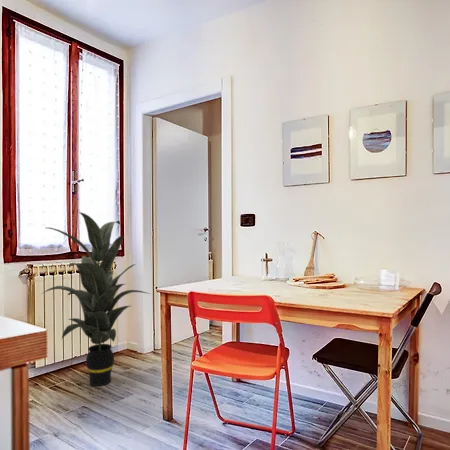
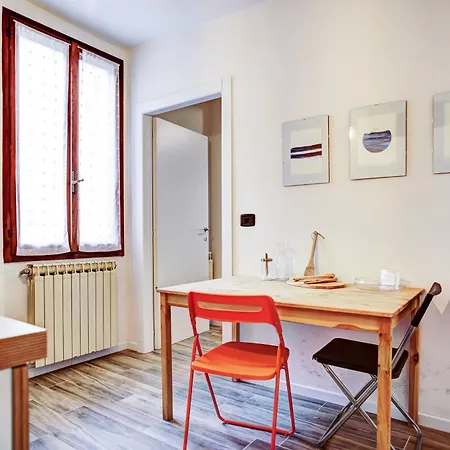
- indoor plant [41,211,151,387]
